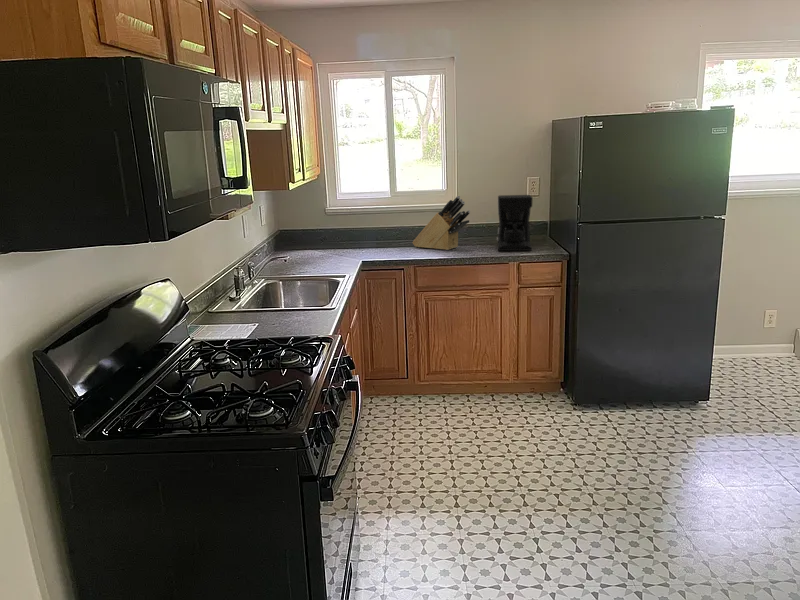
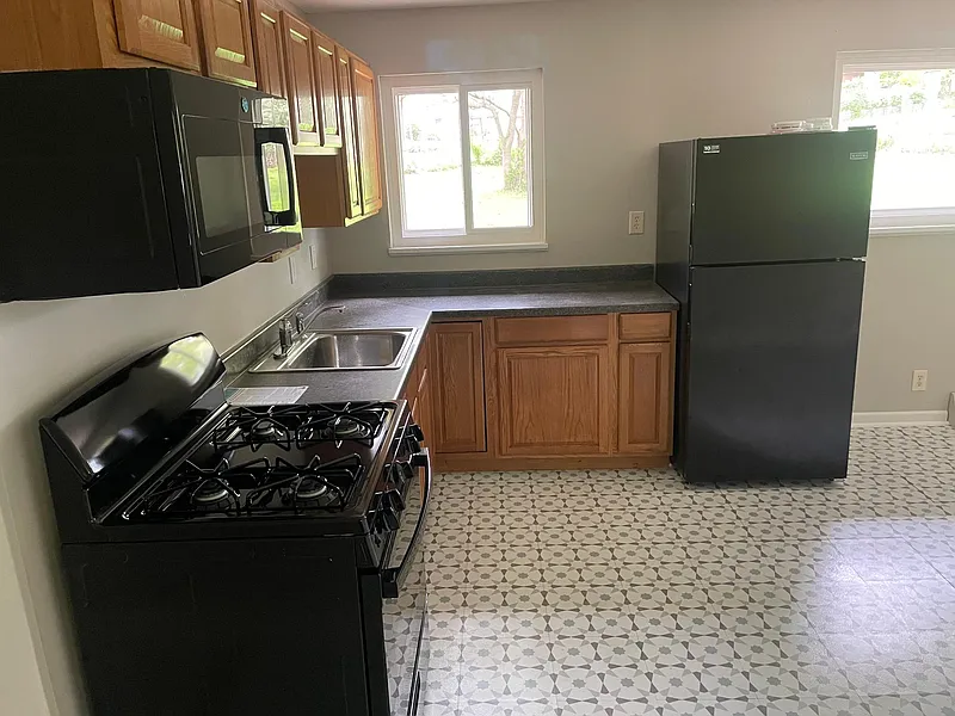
- coffee maker [495,194,534,252]
- knife block [411,195,471,251]
